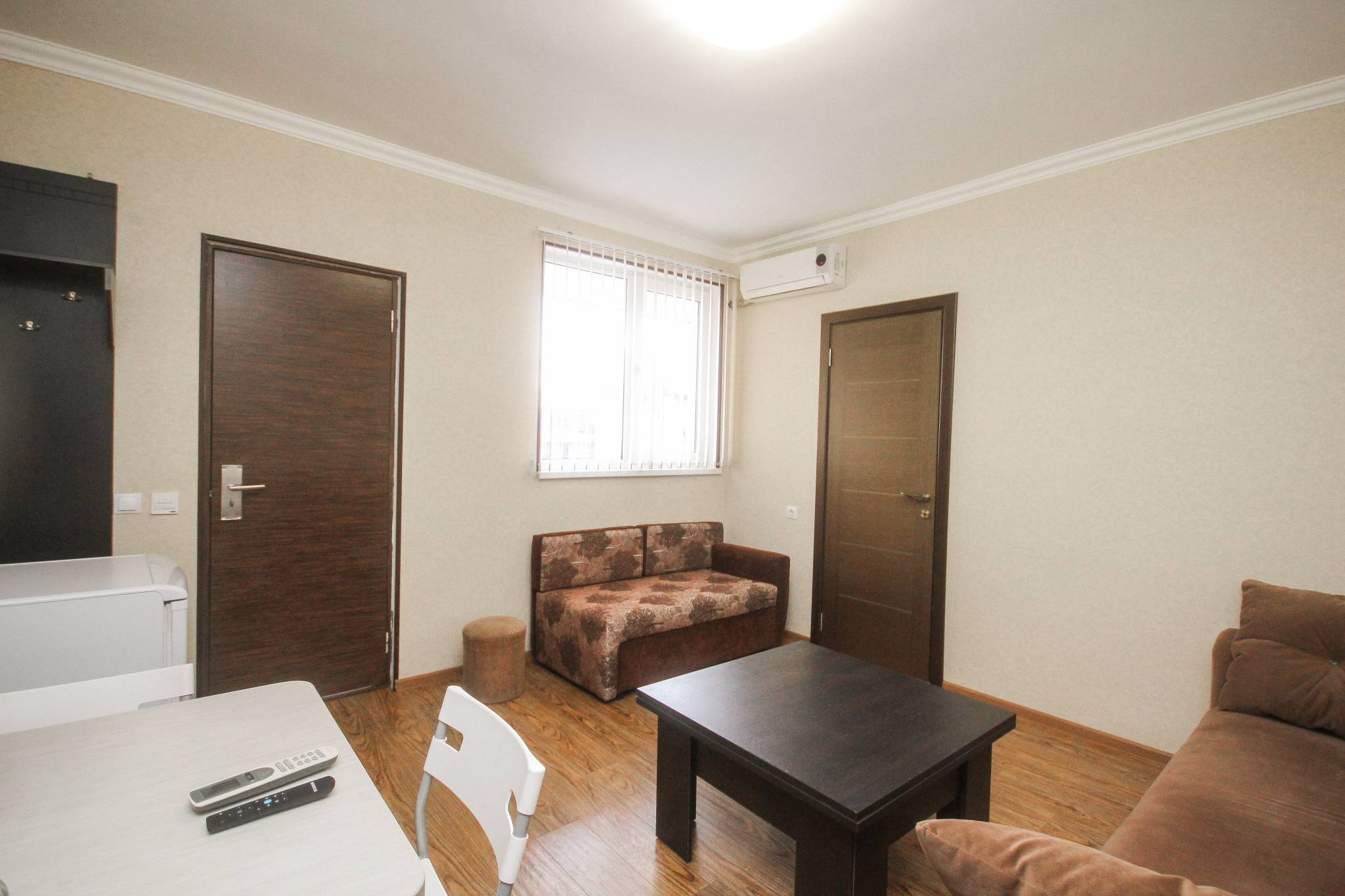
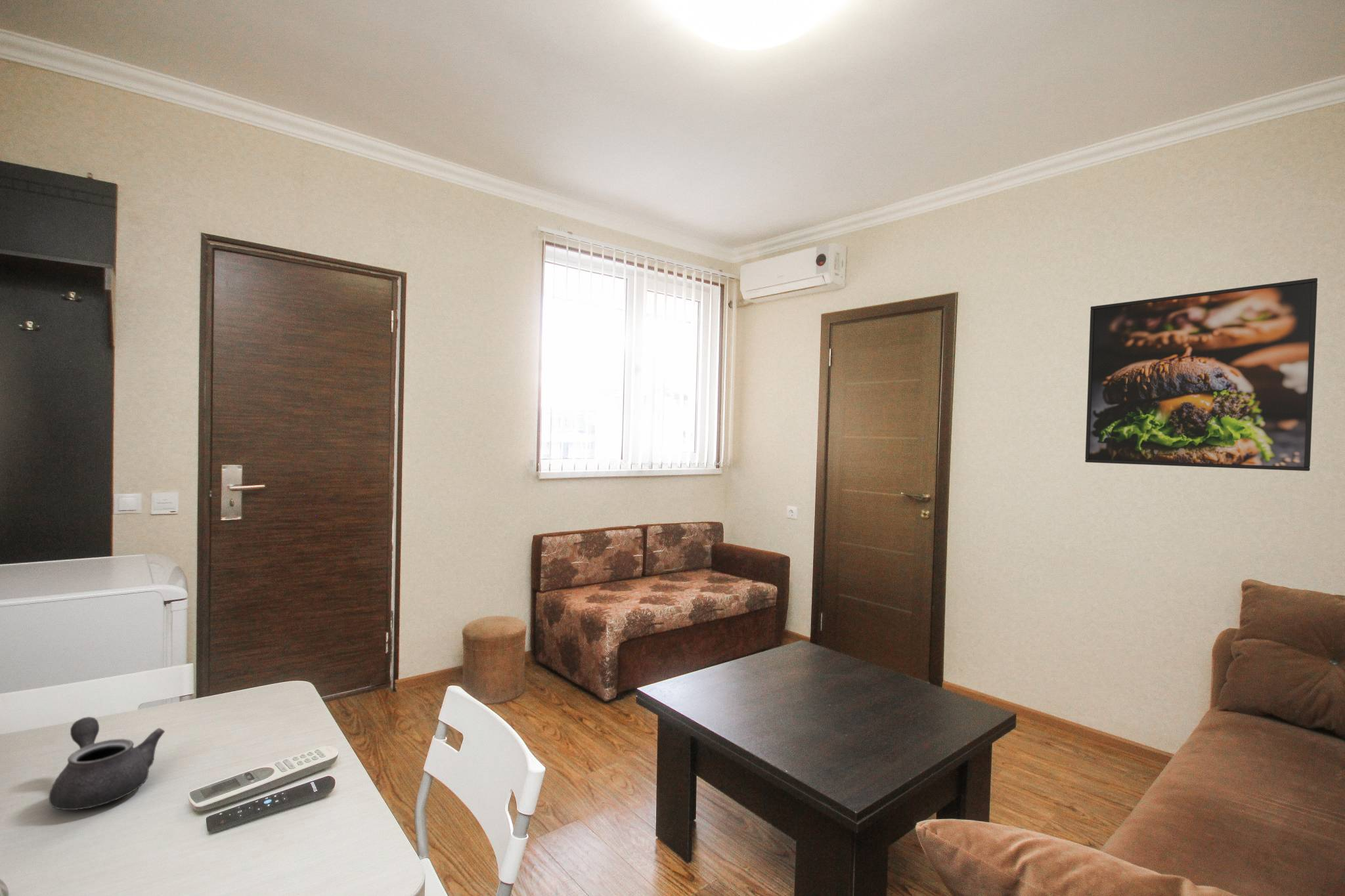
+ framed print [1084,277,1318,471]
+ teapot [49,716,165,811]
